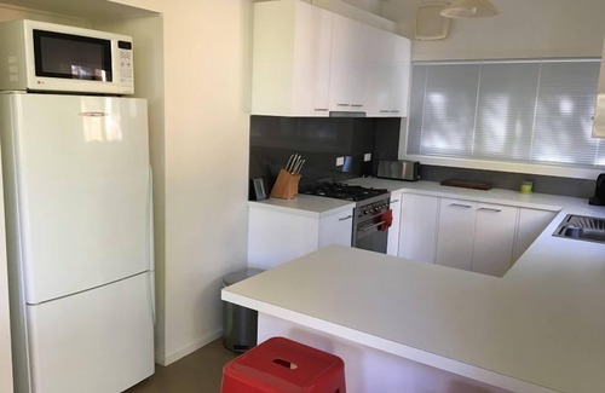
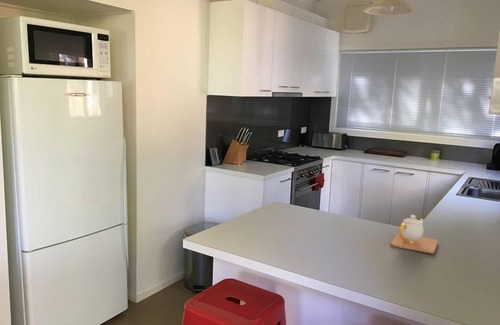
+ teapot [390,214,439,255]
